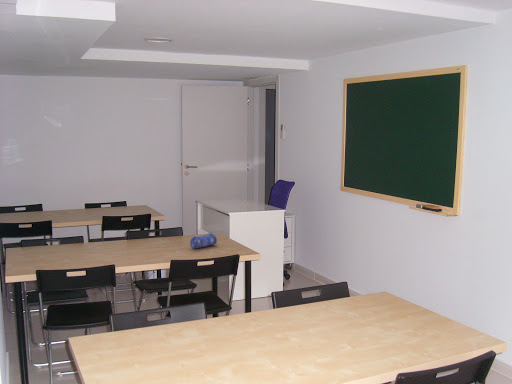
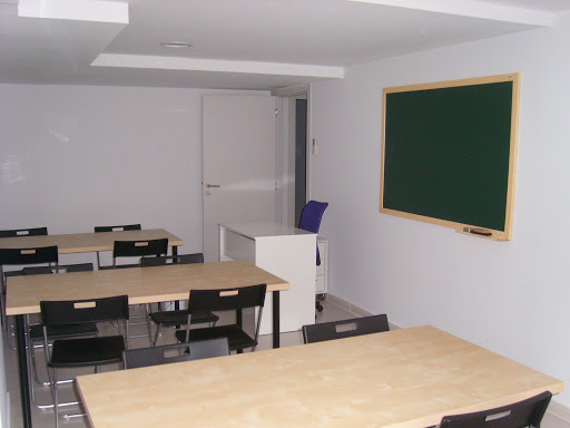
- pencil case [189,232,218,250]
